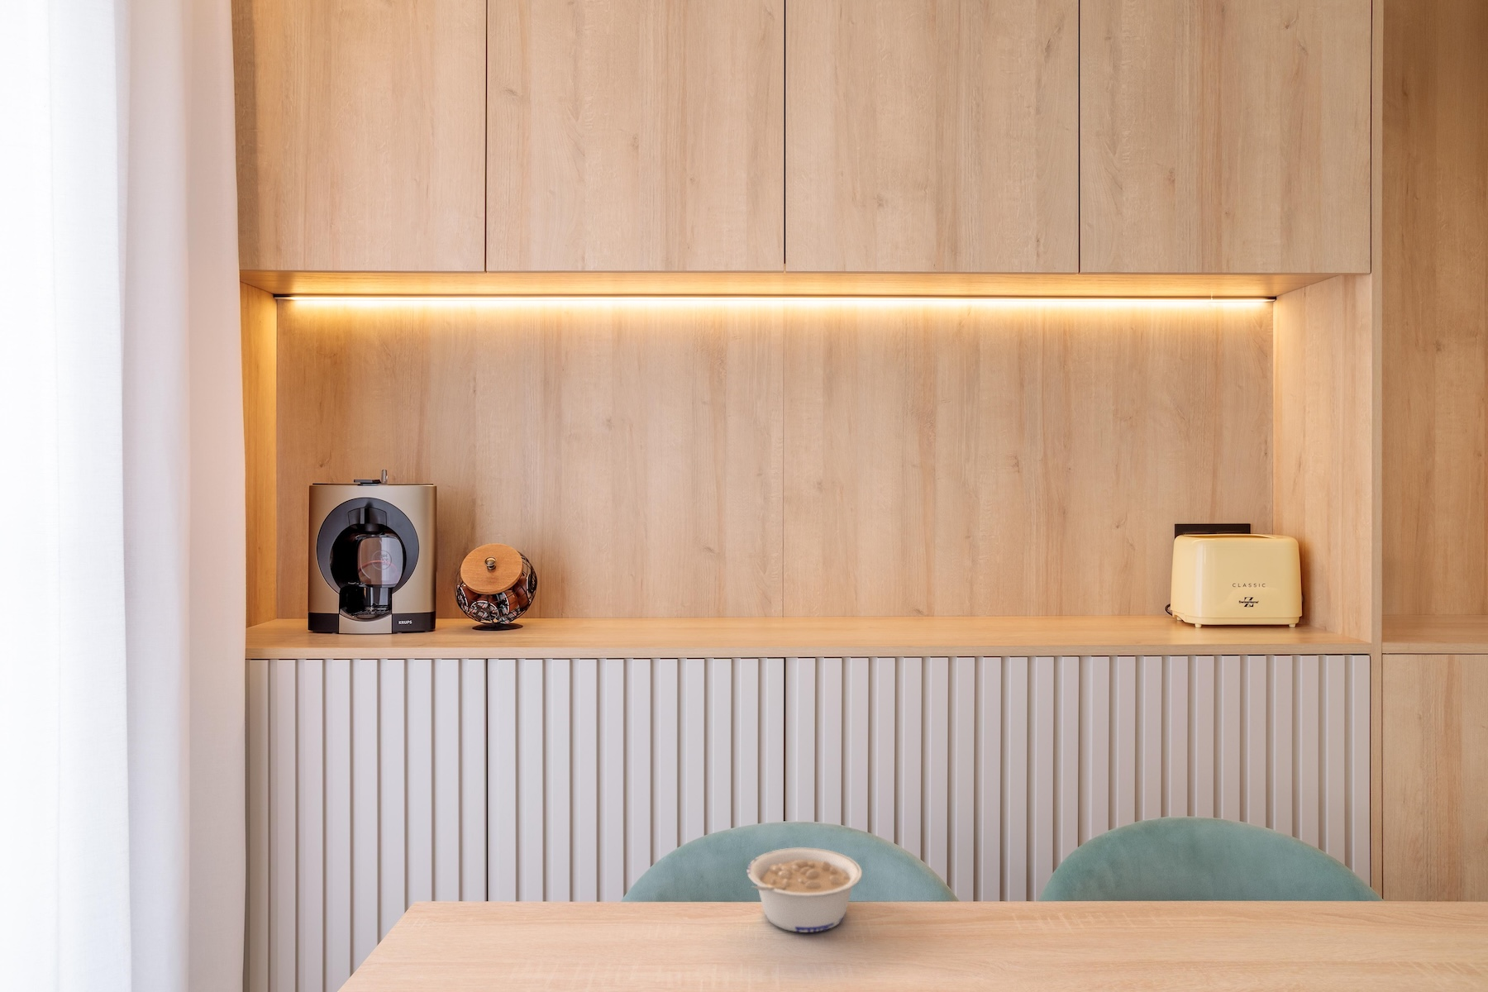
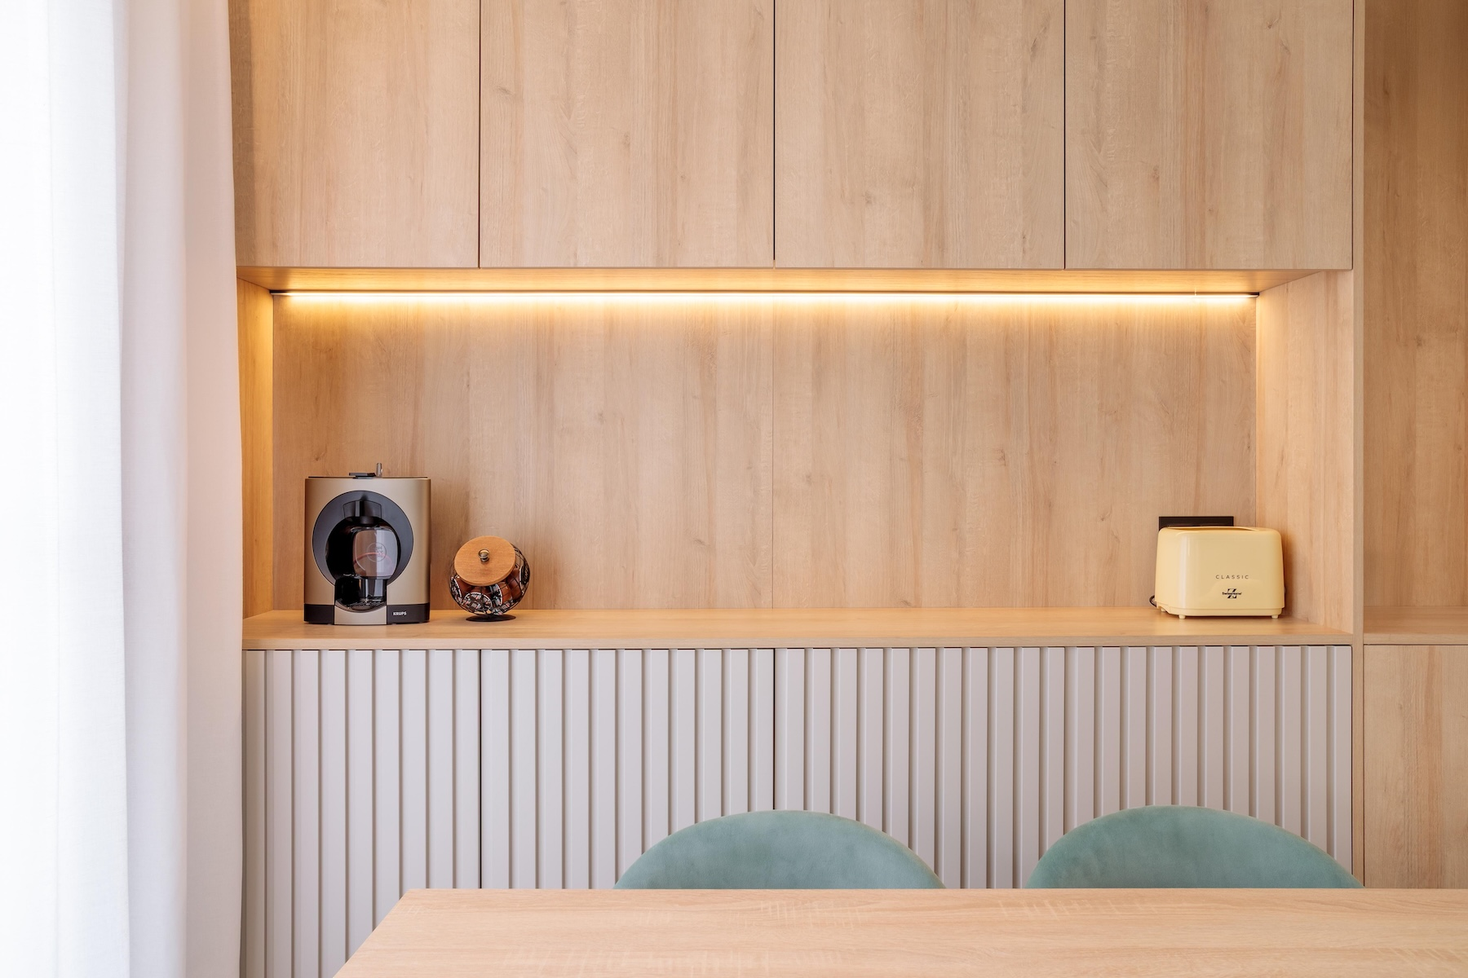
- legume [745,847,864,933]
